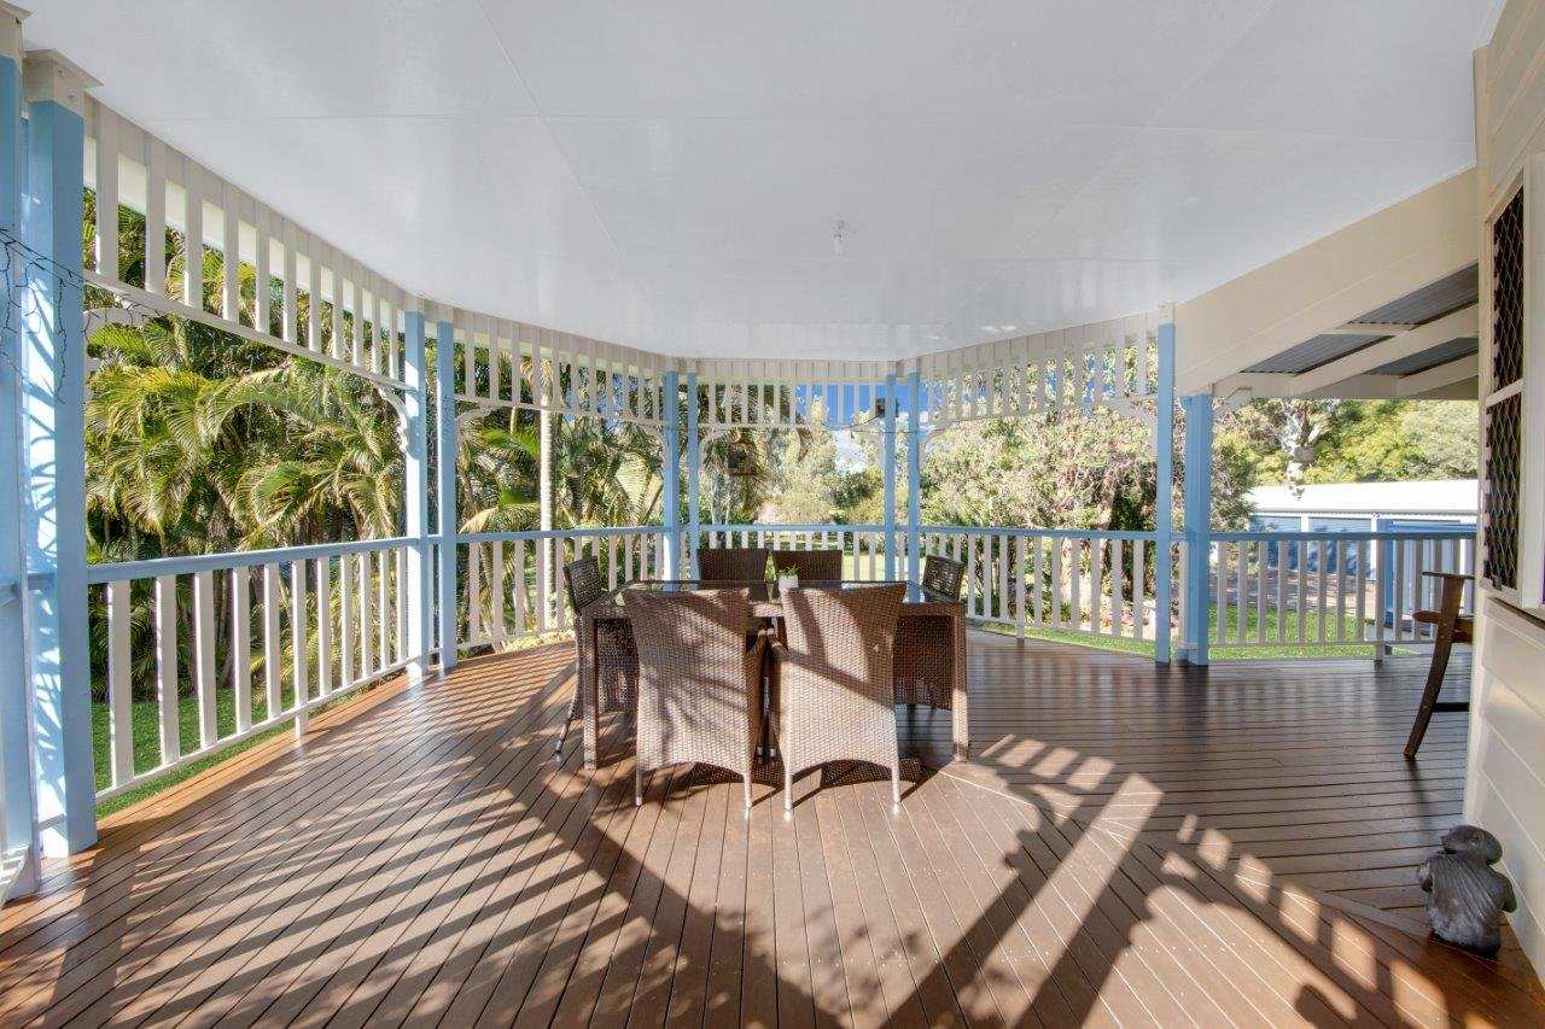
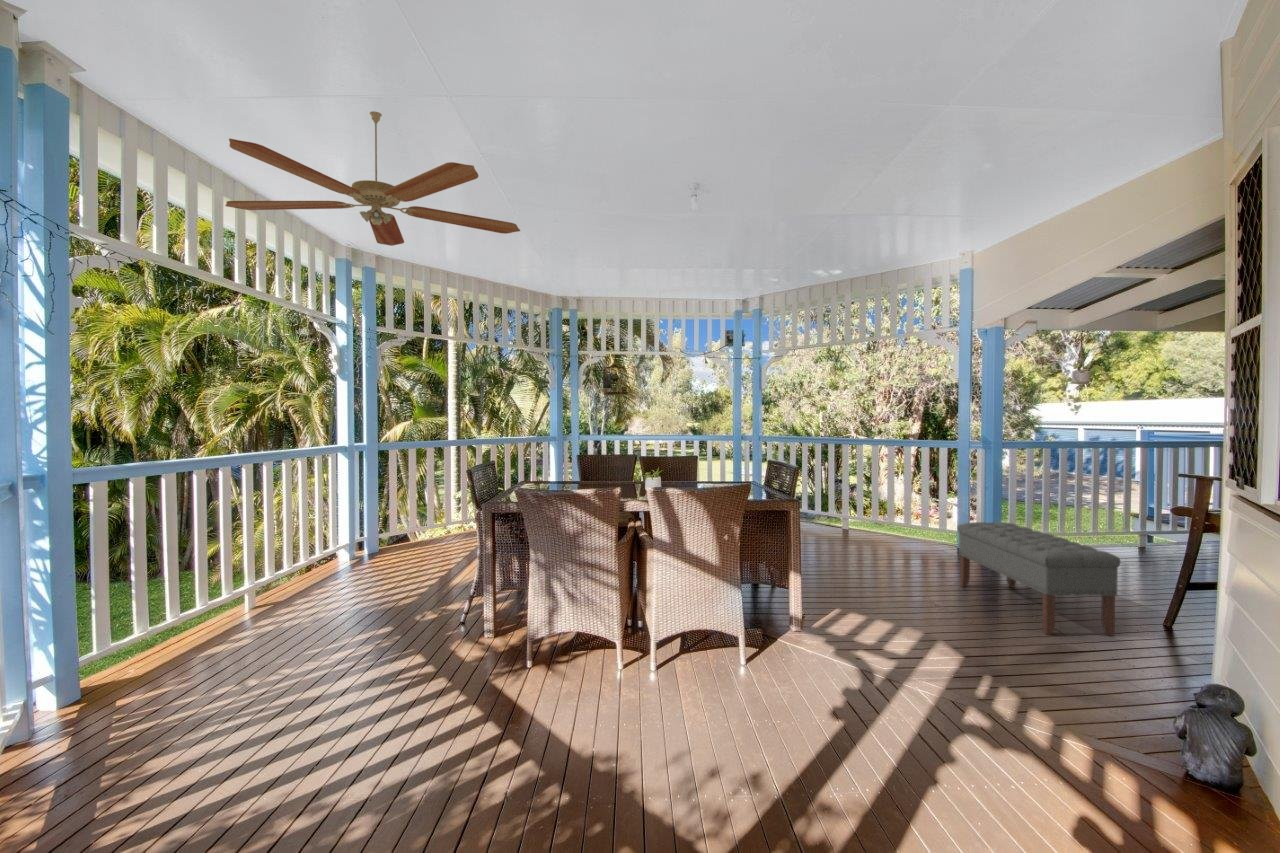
+ ceiling fan [224,110,521,247]
+ bench [956,521,1122,637]
